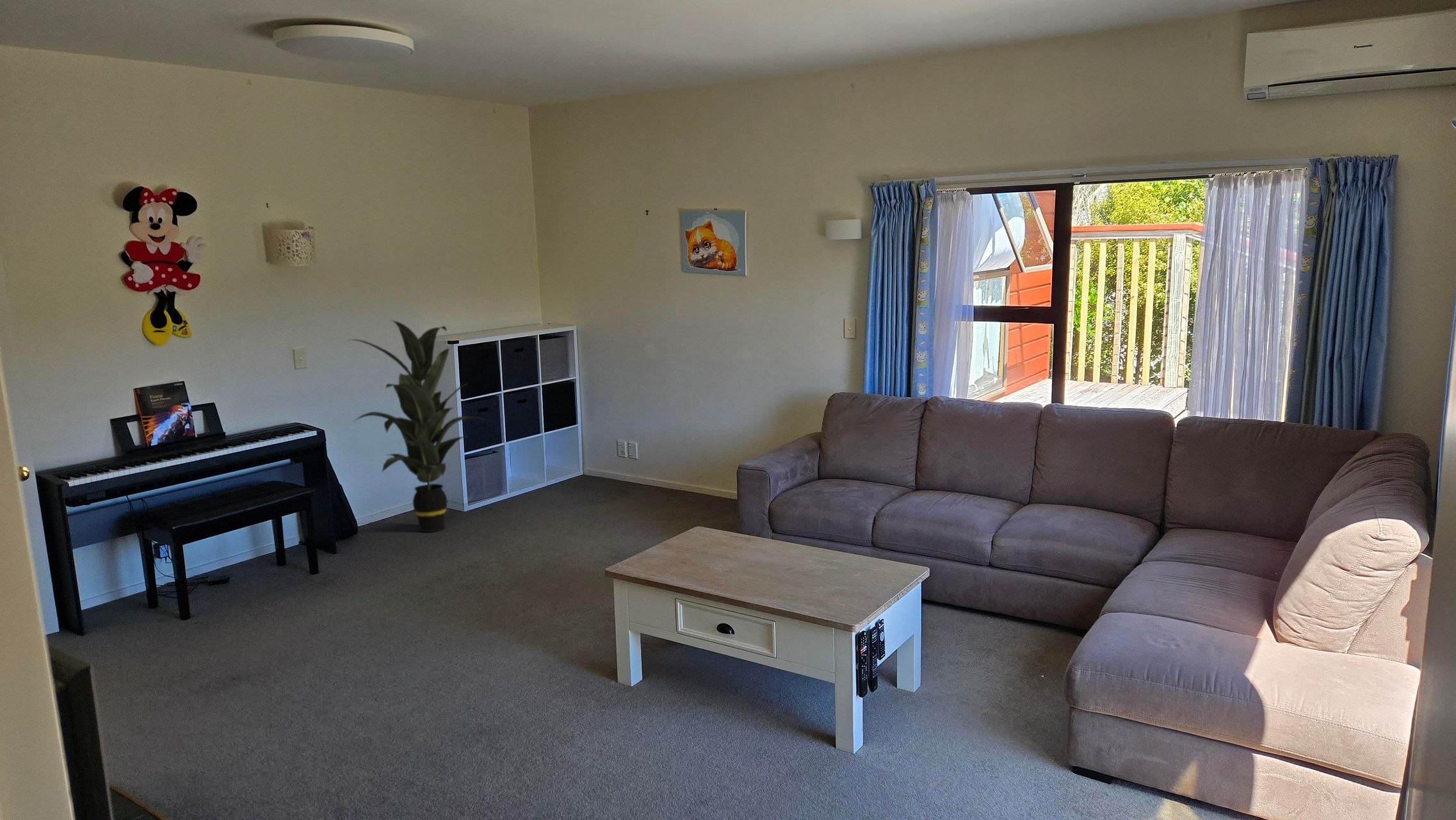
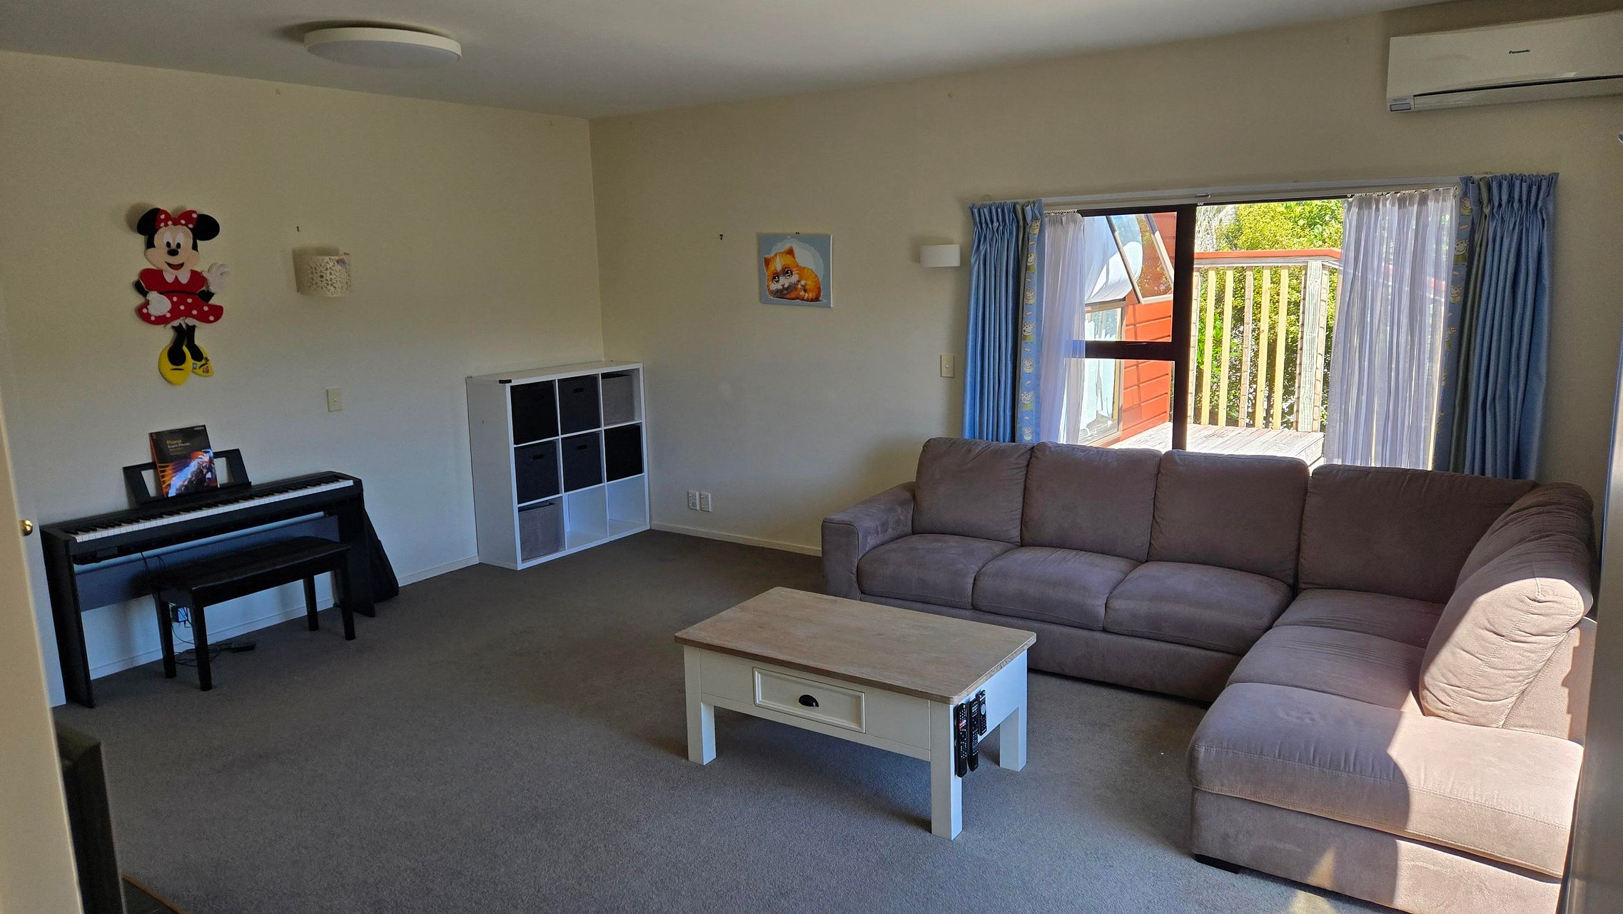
- indoor plant [348,320,490,533]
